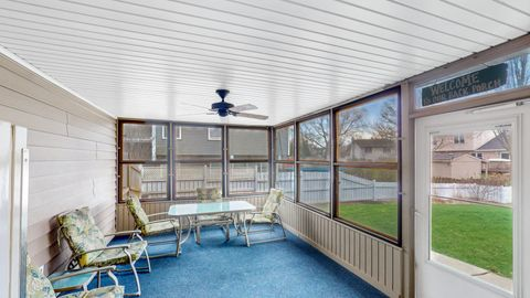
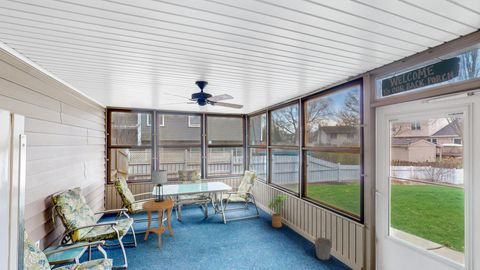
+ side table [141,198,175,249]
+ bucket [313,230,333,261]
+ lamp [150,169,168,203]
+ house plant [268,194,289,229]
